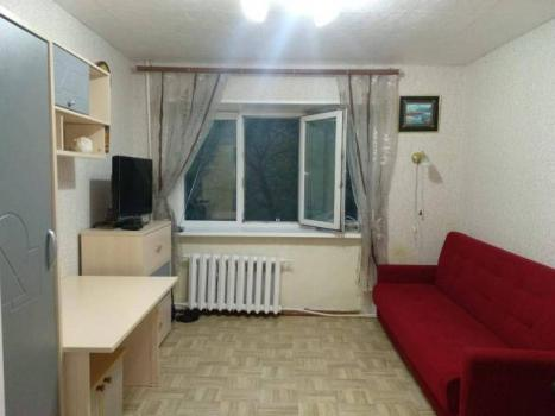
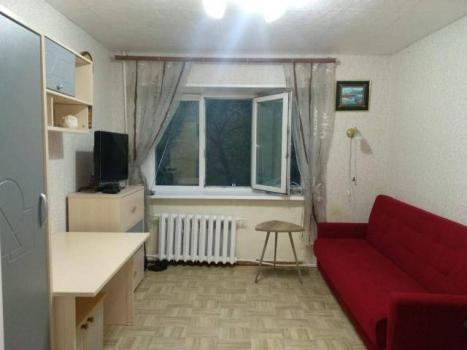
+ side table [254,219,306,284]
